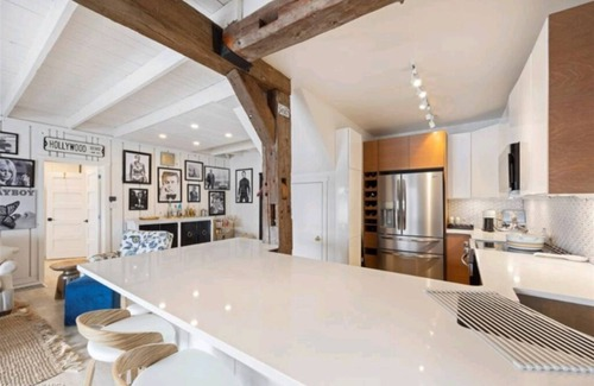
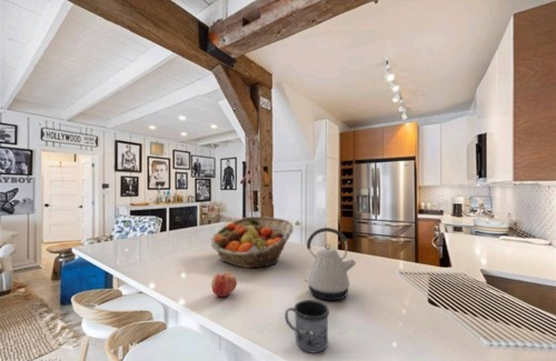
+ fruit basket [210,215,295,269]
+ kettle [302,227,358,301]
+ mug [284,299,330,354]
+ fruit [210,271,238,298]
